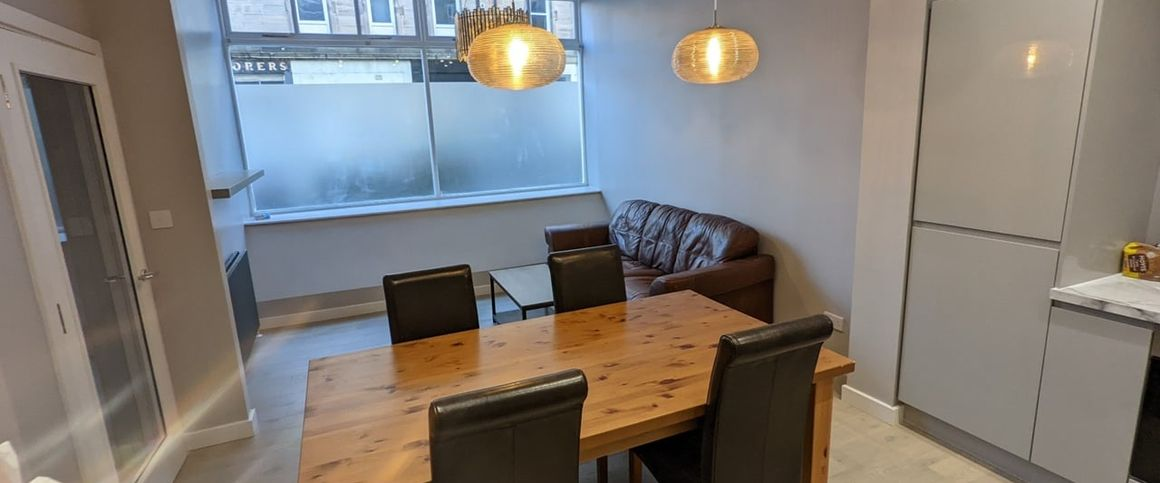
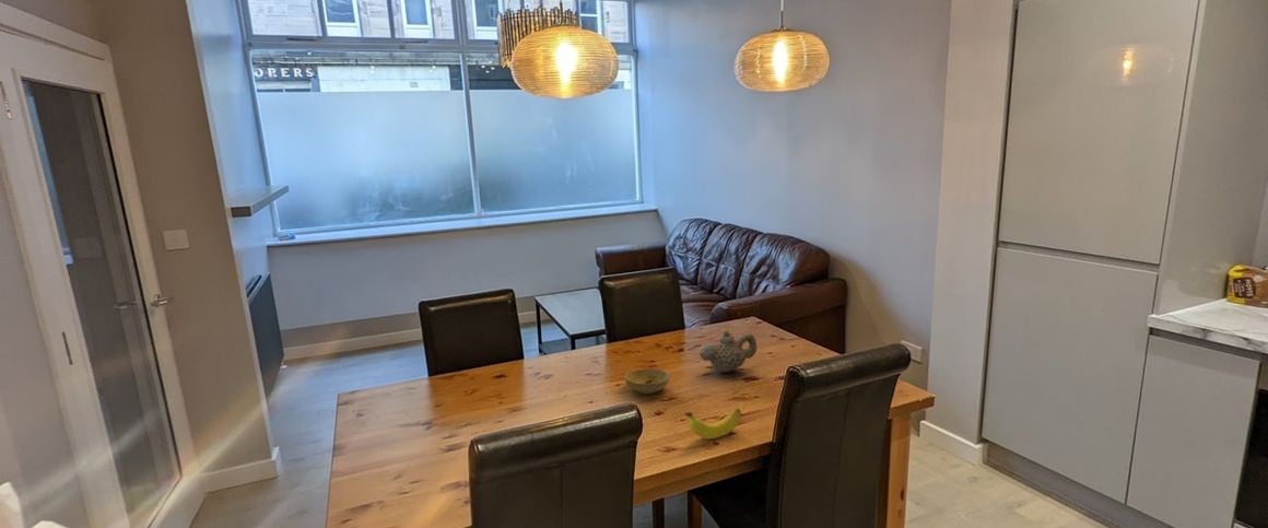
+ banana [683,408,742,439]
+ teapot [698,329,758,374]
+ bowl [623,367,671,395]
